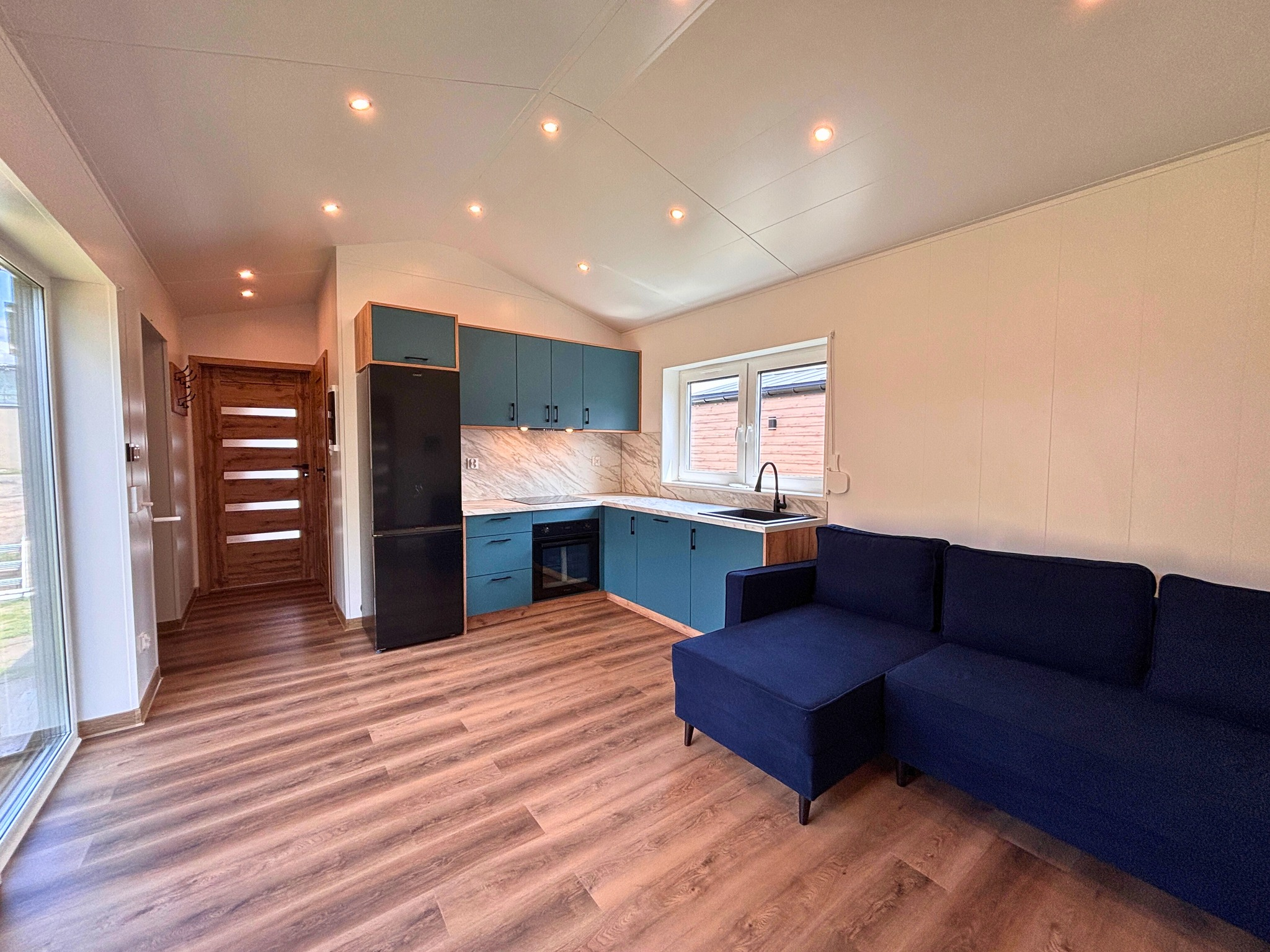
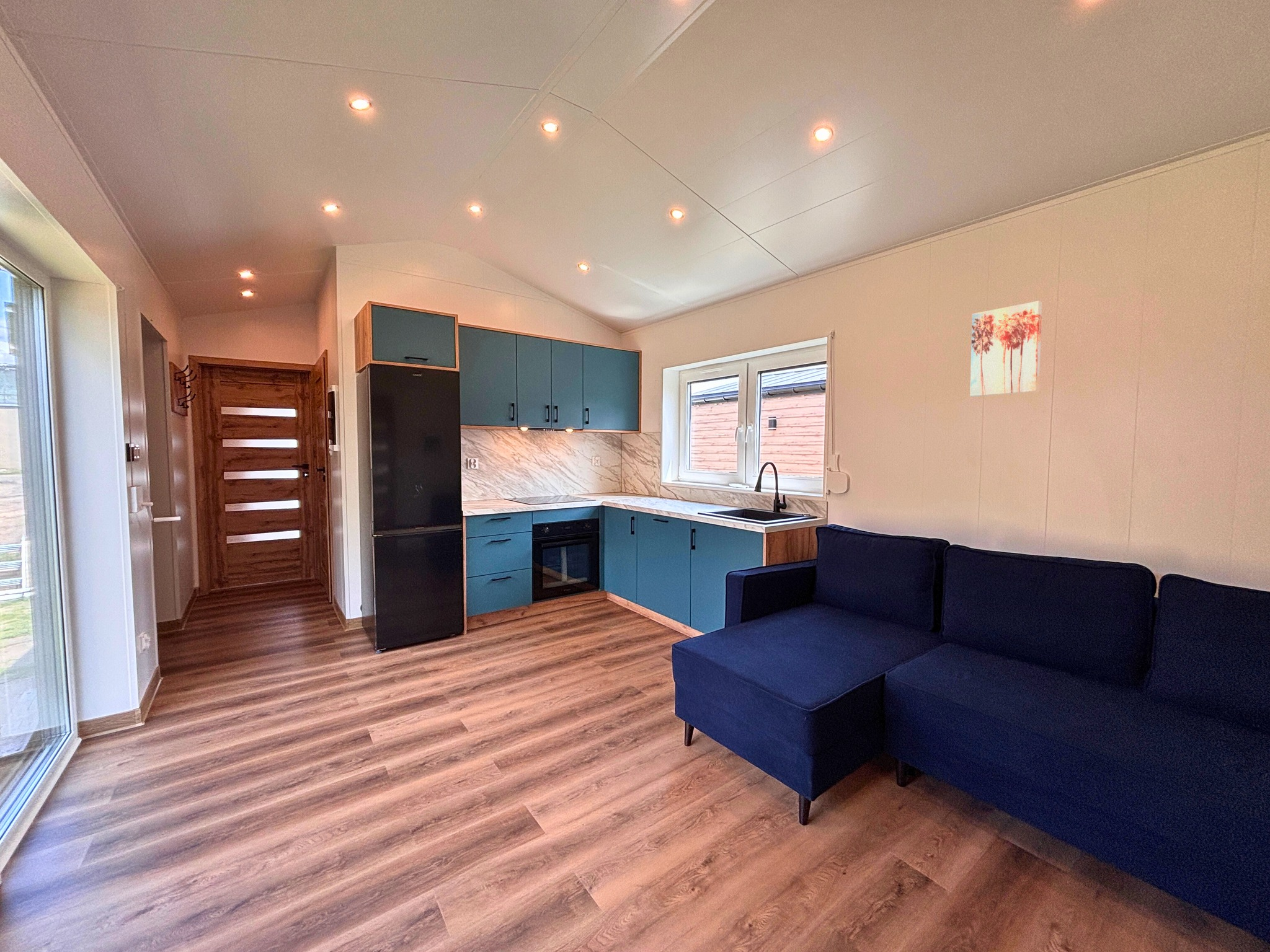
+ wall art [969,300,1042,397]
